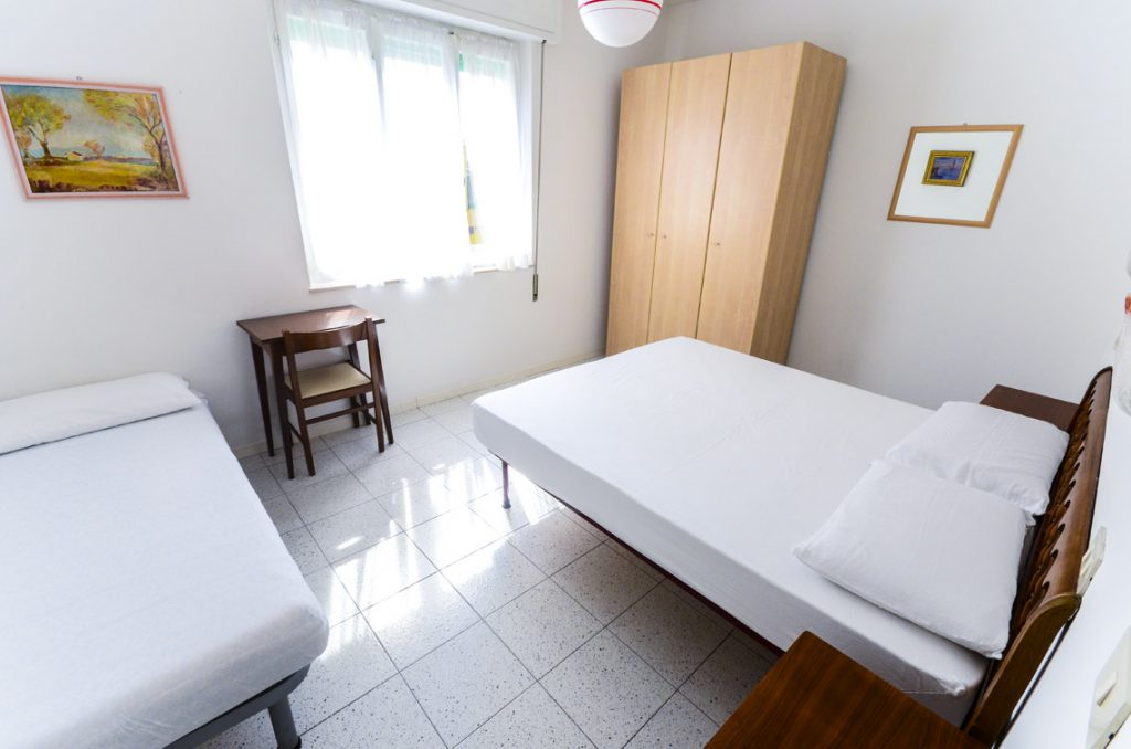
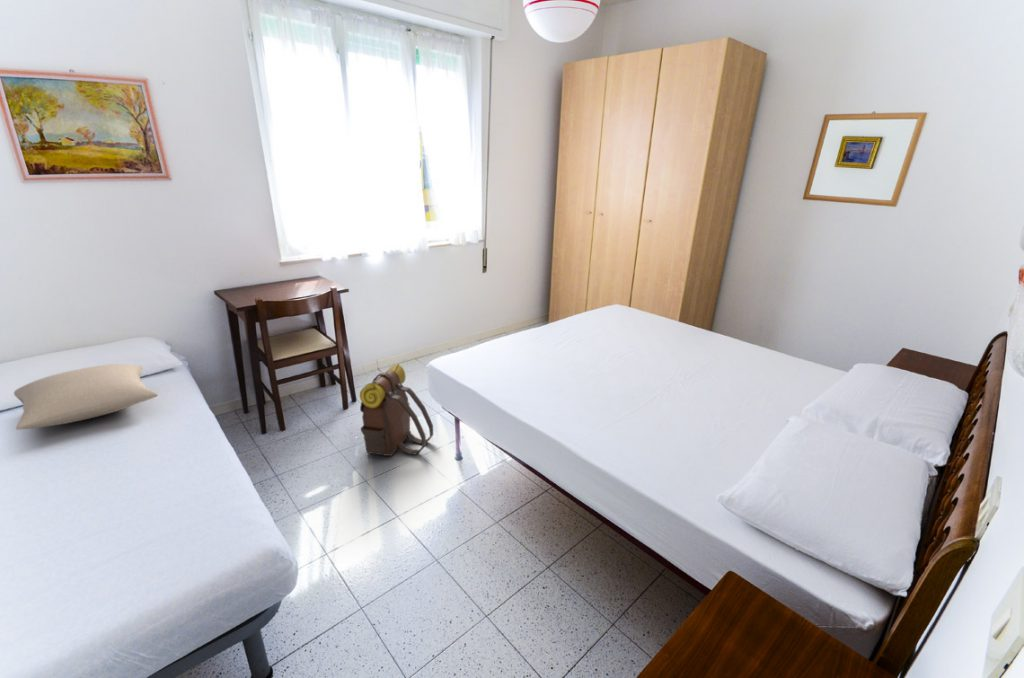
+ pillow [13,363,159,431]
+ backpack [359,363,434,457]
